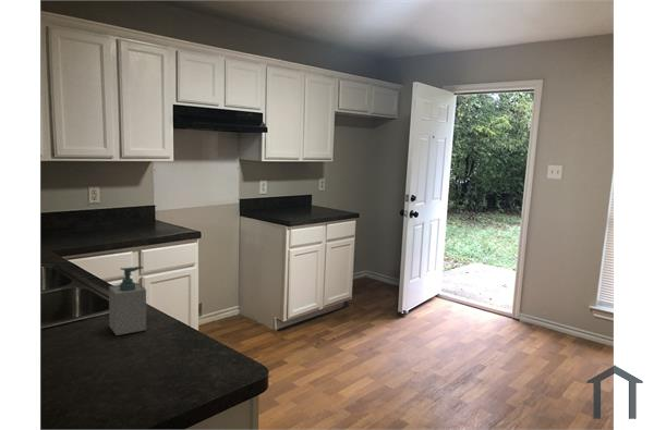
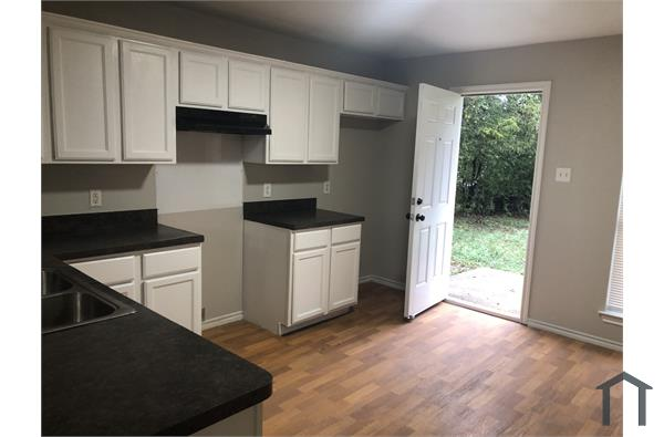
- soap bottle [108,266,147,336]
